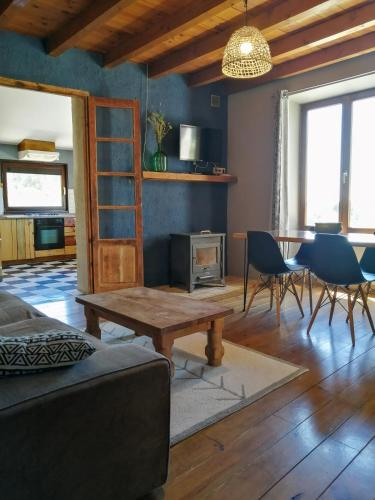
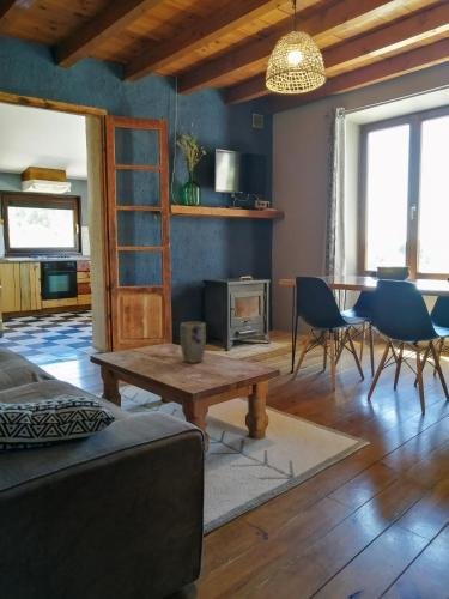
+ plant pot [180,321,207,364]
